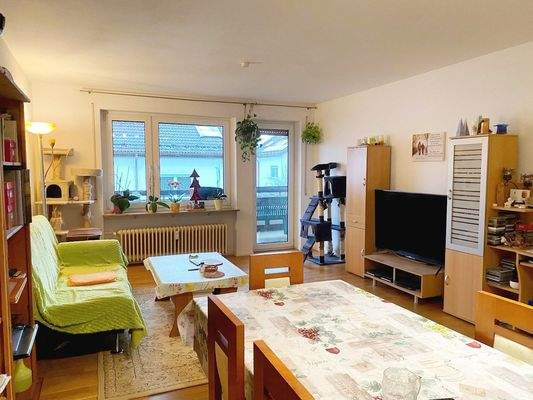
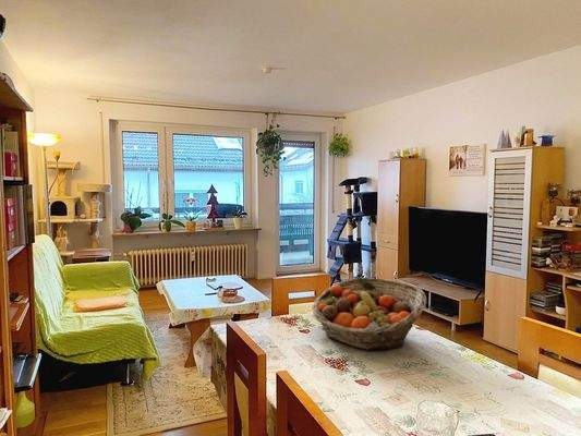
+ fruit basket [311,277,427,351]
